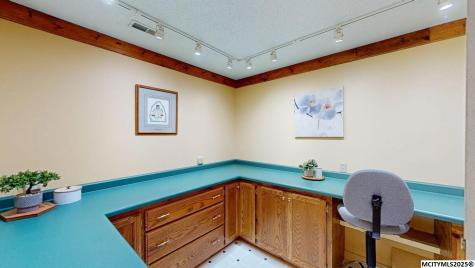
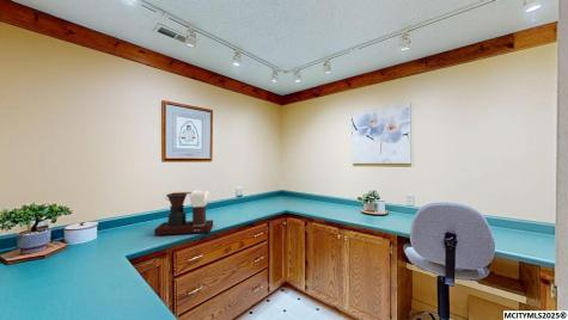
+ coffee maker [153,189,214,236]
